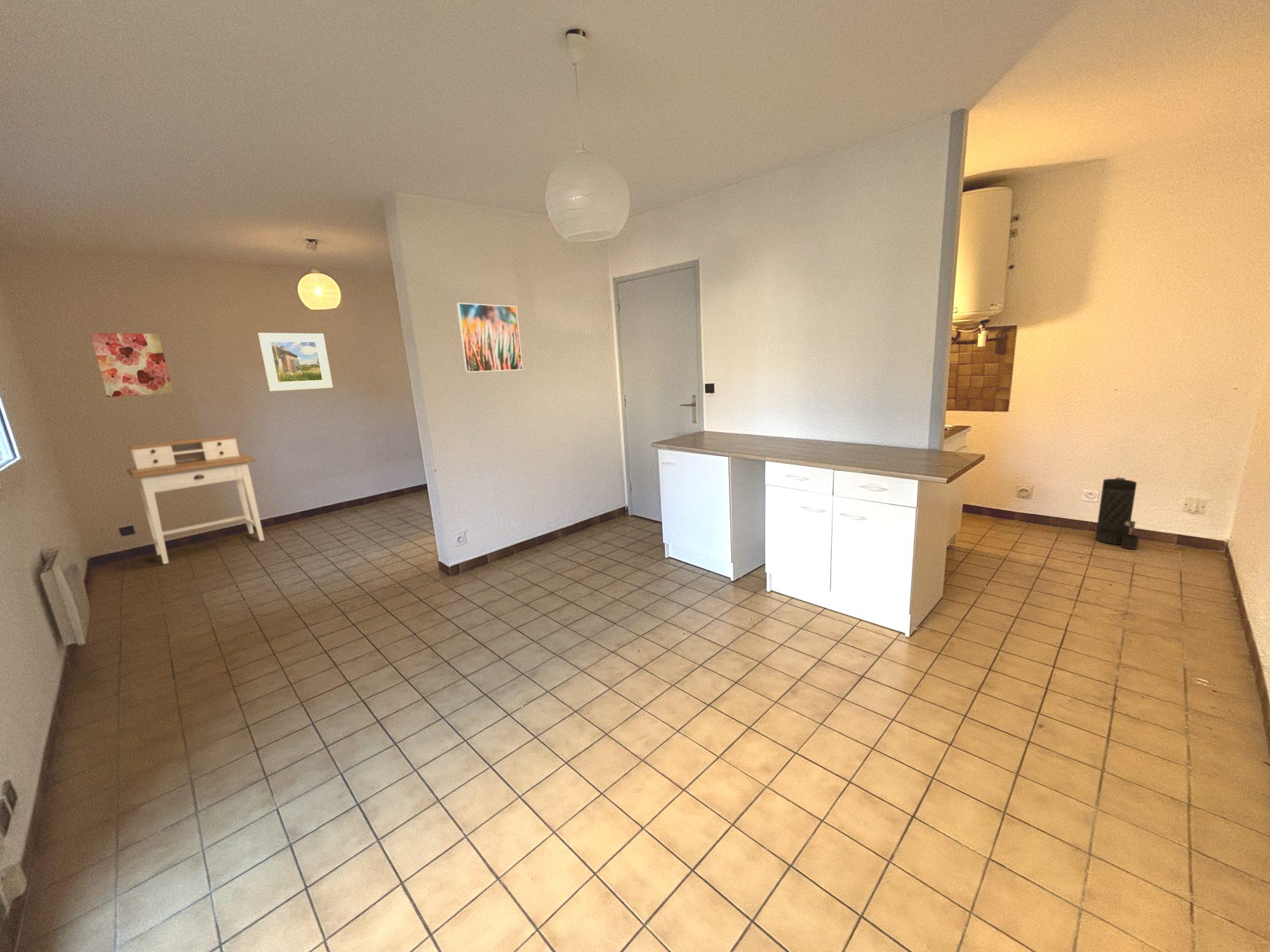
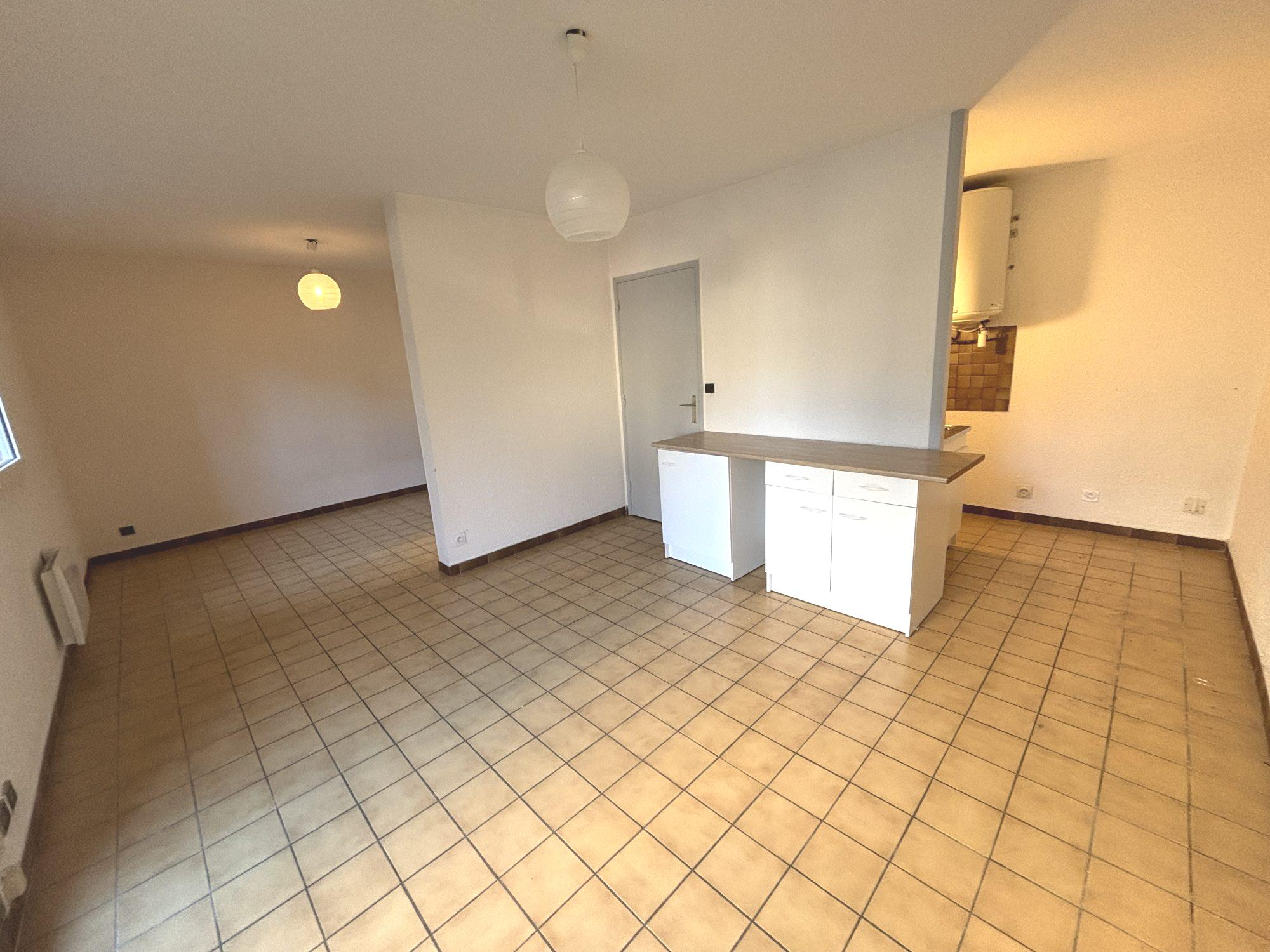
- desk [125,435,265,565]
- wall art [90,333,174,398]
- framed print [455,302,524,373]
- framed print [257,332,333,392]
- canister [1095,477,1140,550]
